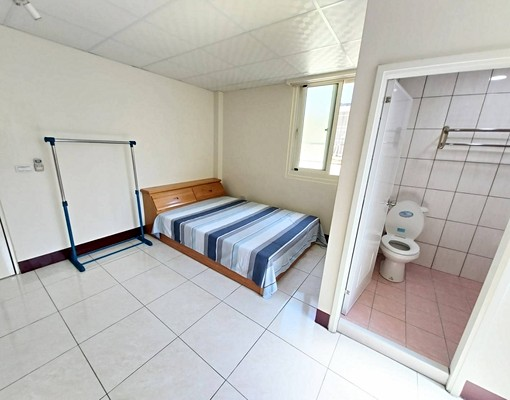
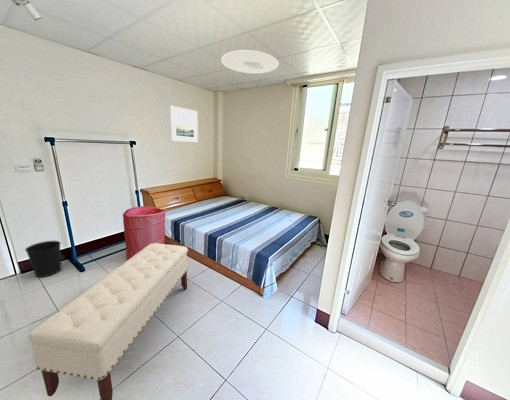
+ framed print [169,104,199,143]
+ laundry hamper [122,205,166,261]
+ ceiling light [220,49,280,75]
+ bench [27,243,189,400]
+ wastebasket [24,240,63,278]
